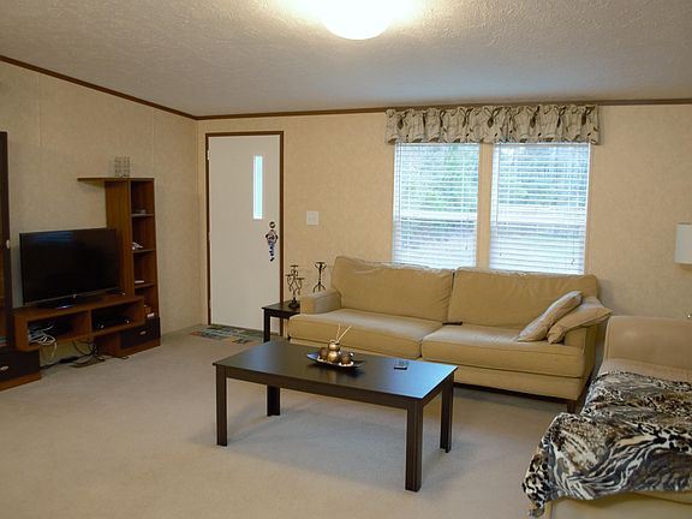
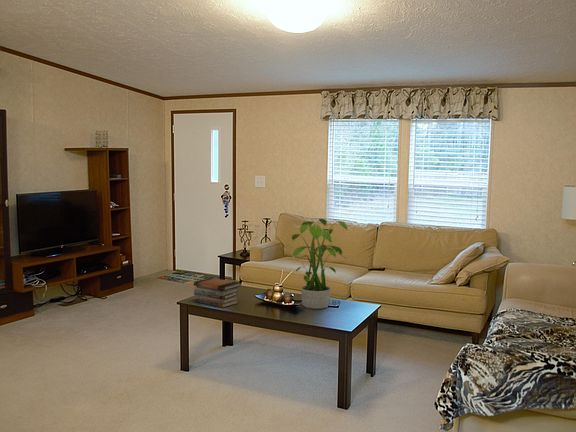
+ potted plant [291,218,348,310]
+ book stack [193,277,241,309]
